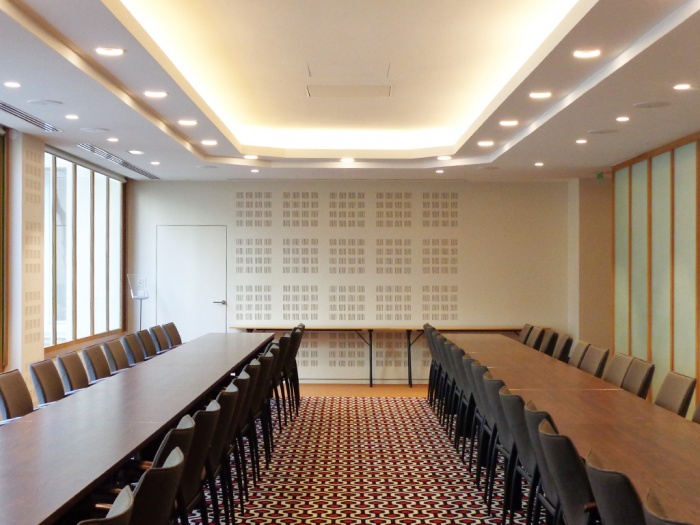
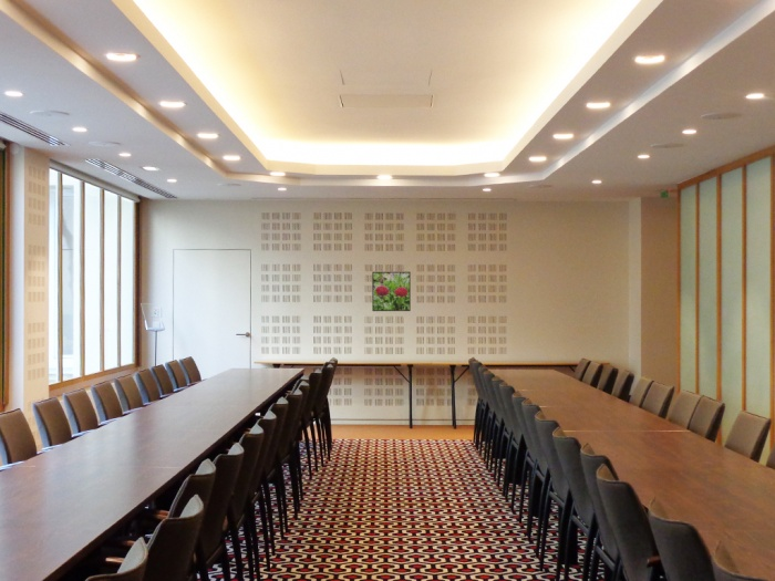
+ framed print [371,271,412,312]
